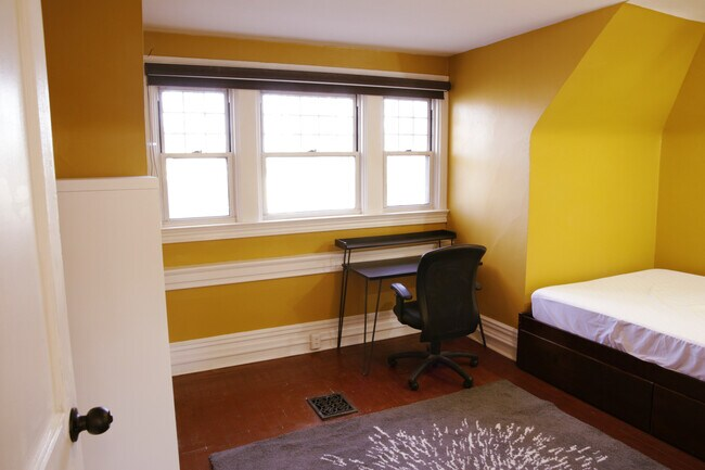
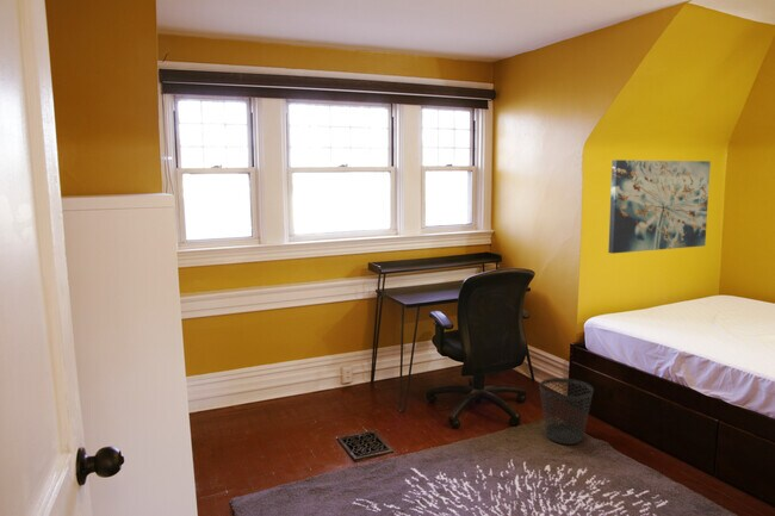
+ wastebasket [538,377,595,446]
+ wall art [607,158,712,255]
